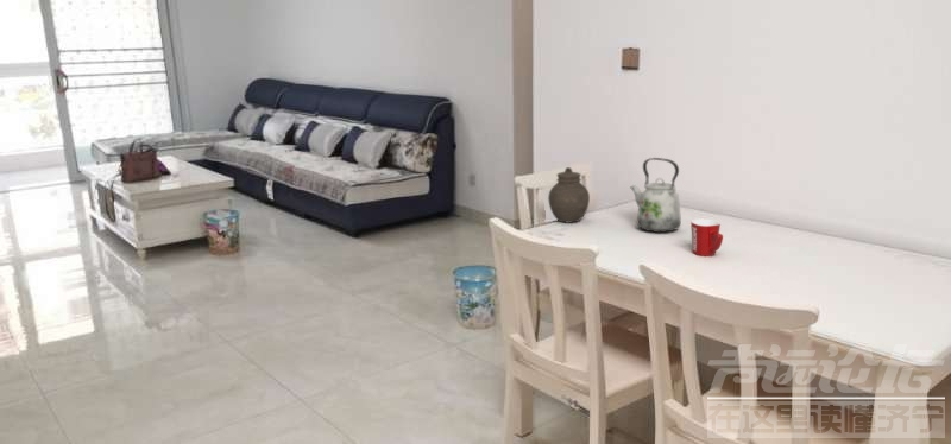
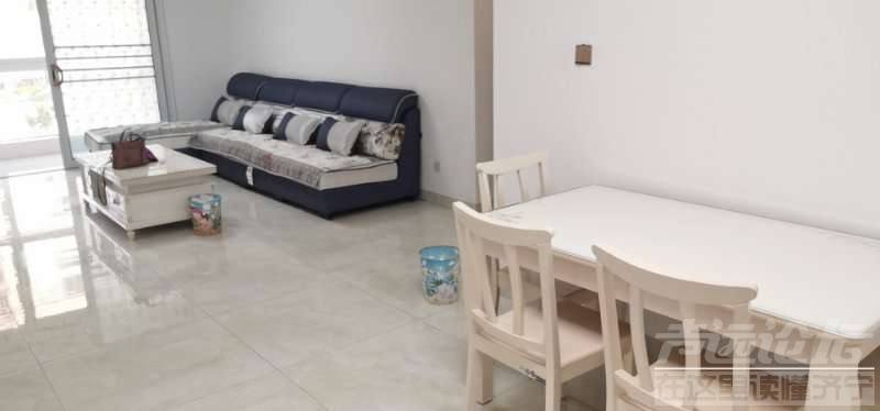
- kettle [630,157,682,234]
- mug [689,217,724,258]
- jar [547,166,591,224]
